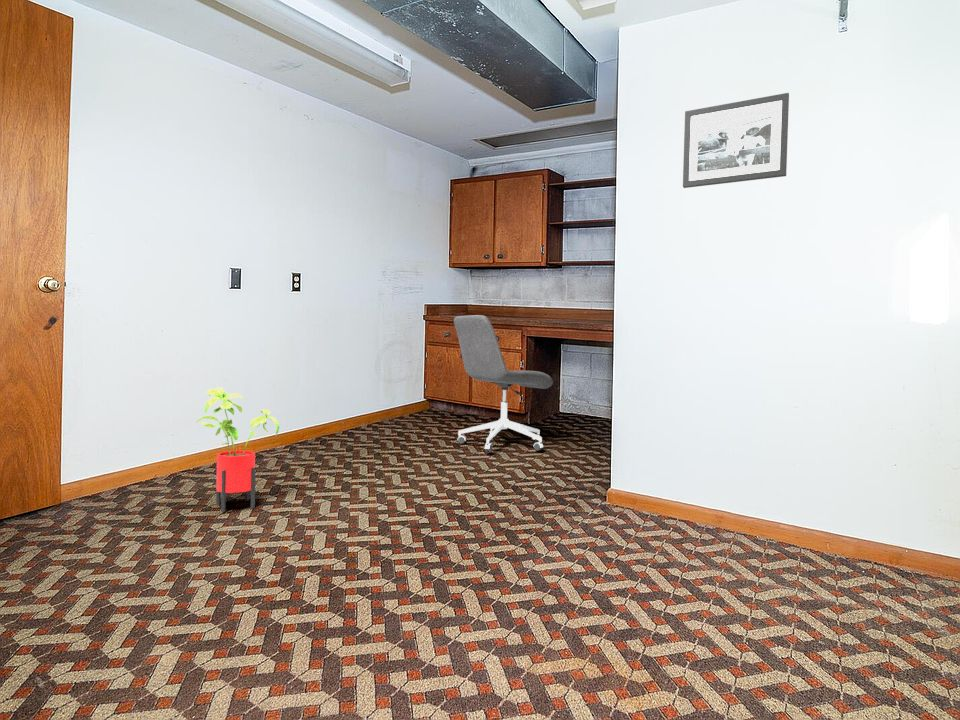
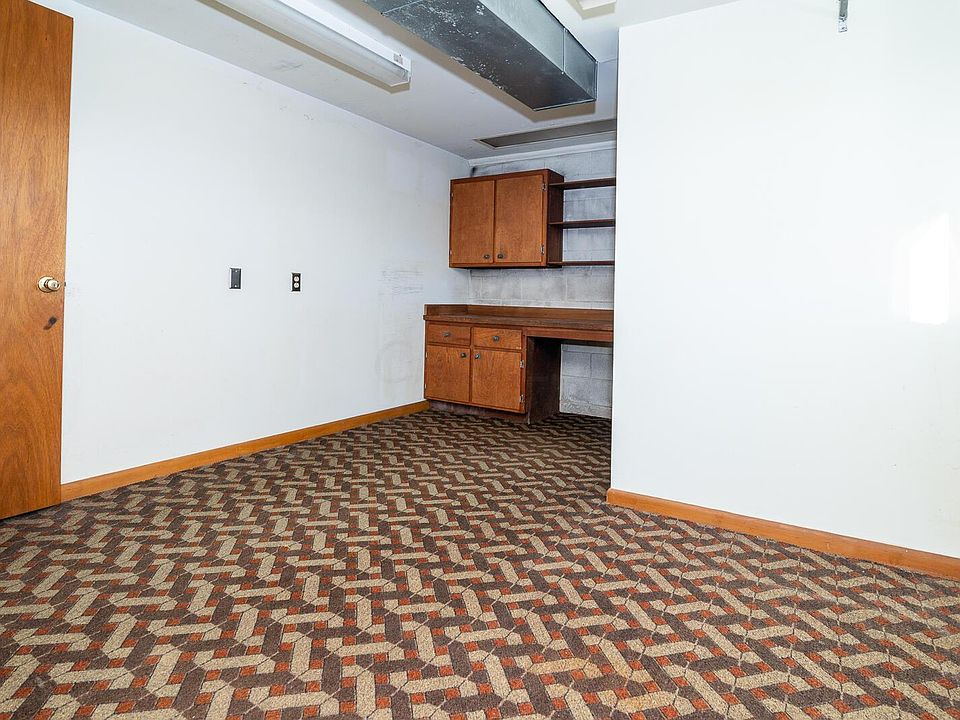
- office chair [453,314,554,452]
- house plant [196,386,280,513]
- picture frame [682,92,790,189]
